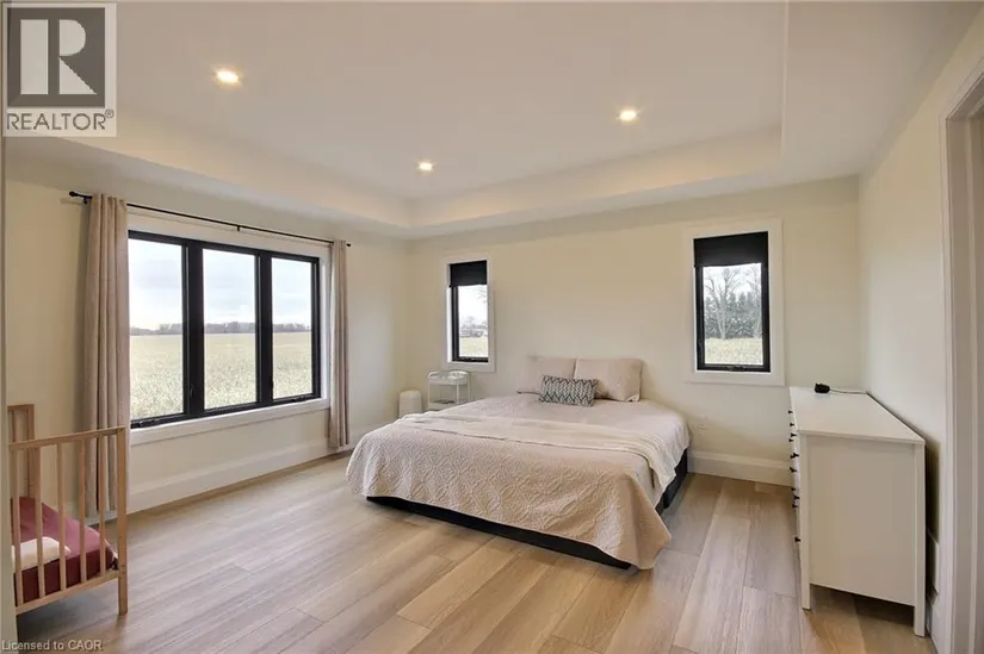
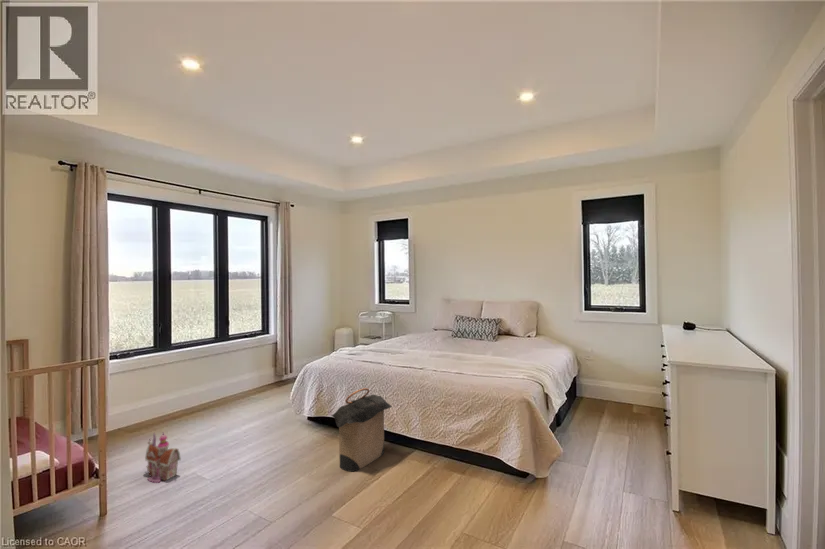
+ laundry hamper [330,387,393,473]
+ toy house [144,432,182,484]
